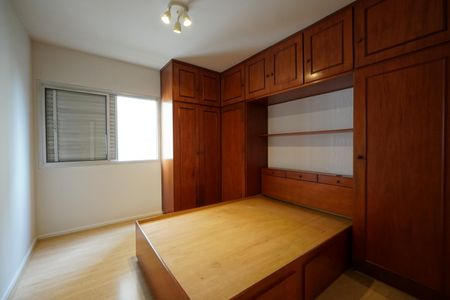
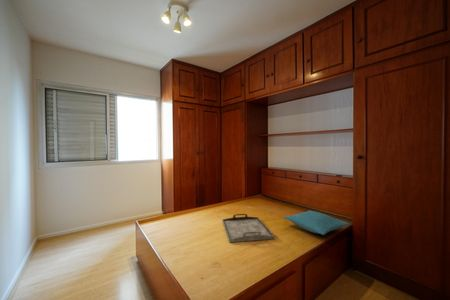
+ serving tray [221,213,275,243]
+ pillow [283,209,351,236]
